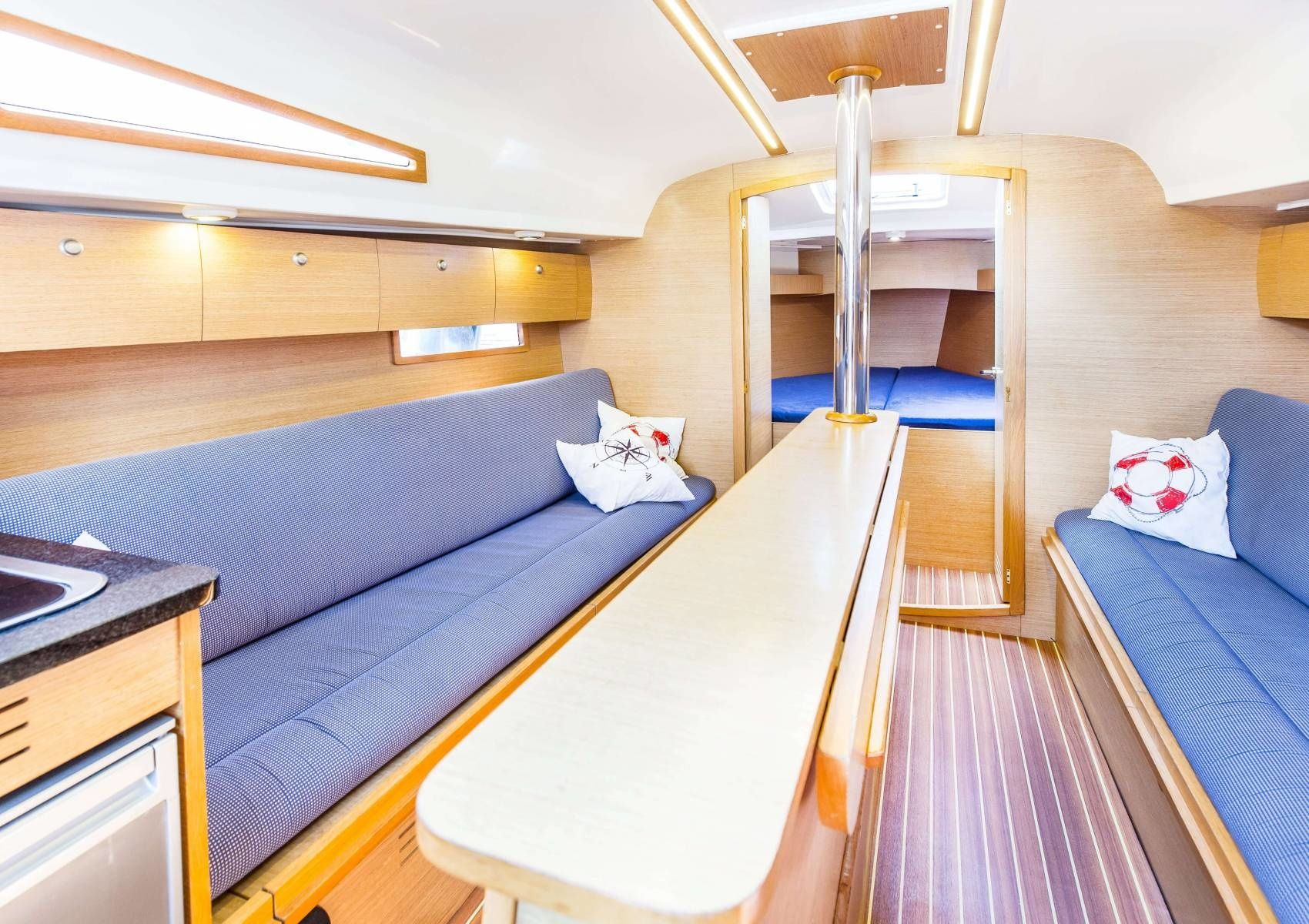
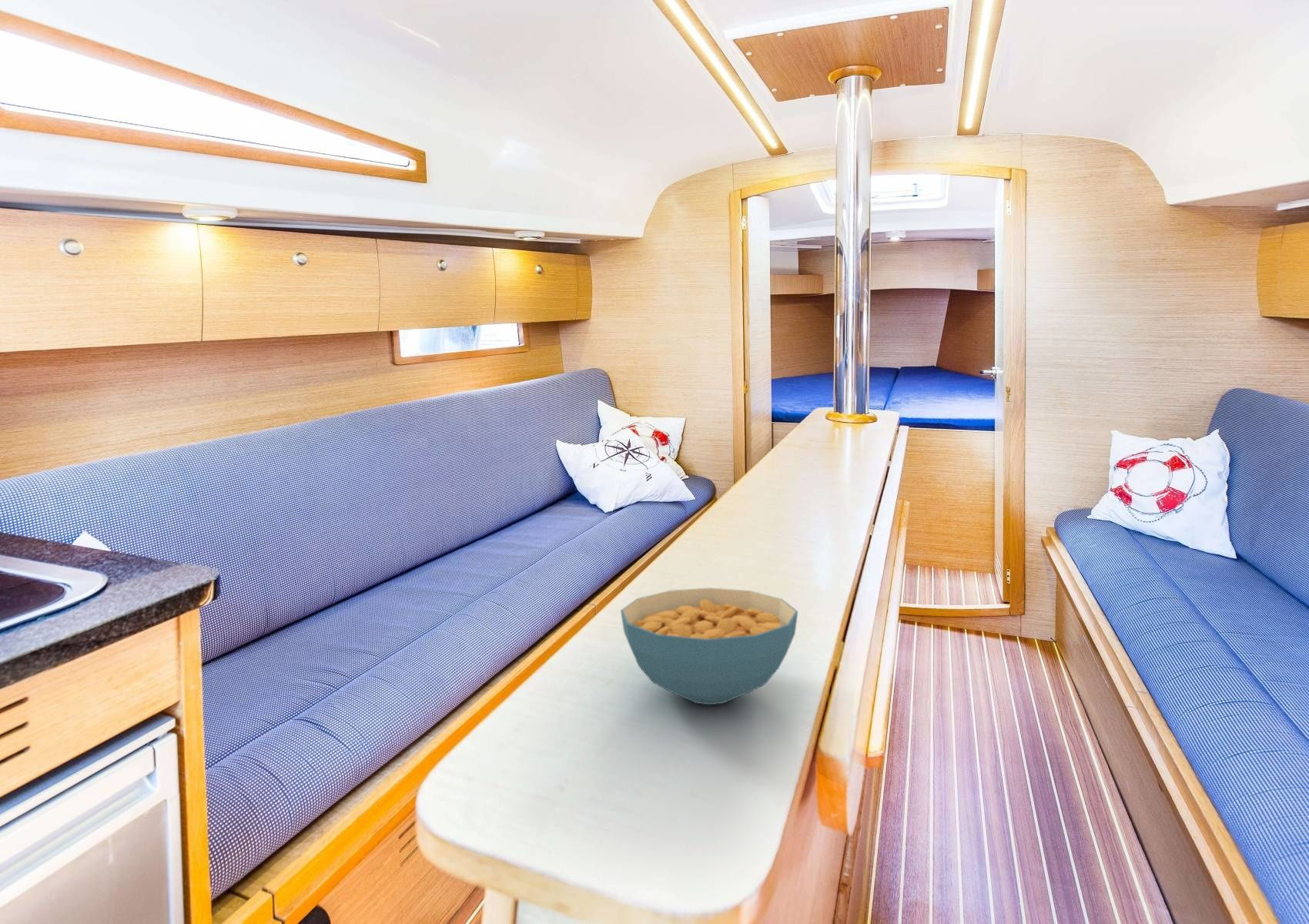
+ cereal bowl [620,587,798,705]
